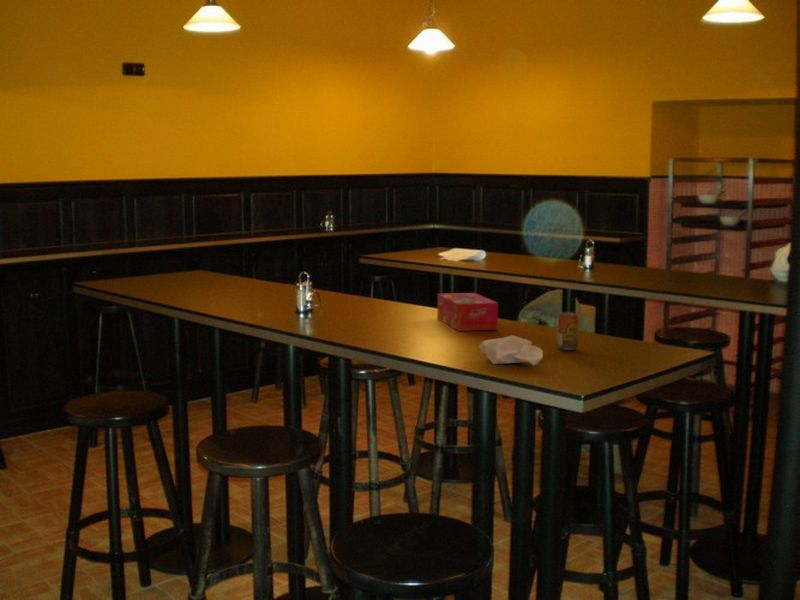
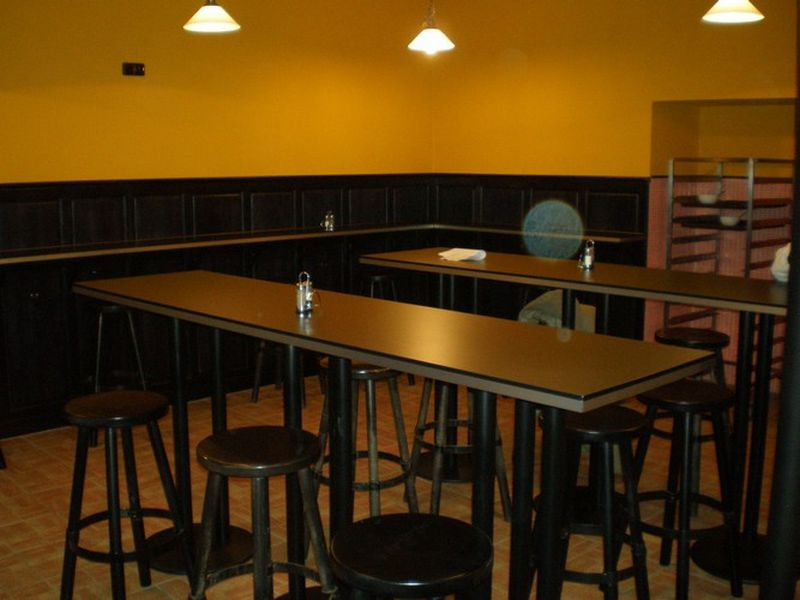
- bowl [478,334,544,366]
- tissue box [436,292,499,332]
- beverage can [556,311,580,351]
